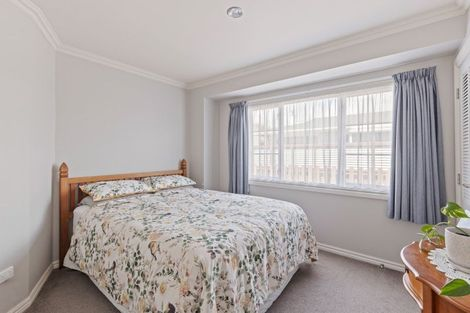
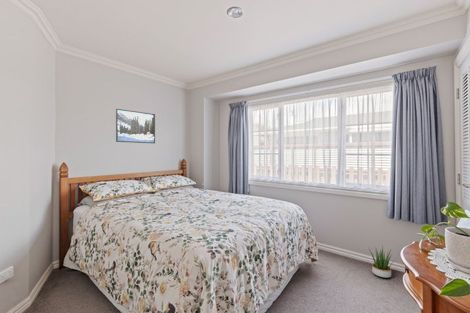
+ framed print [115,108,156,144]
+ potted plant [368,245,397,279]
